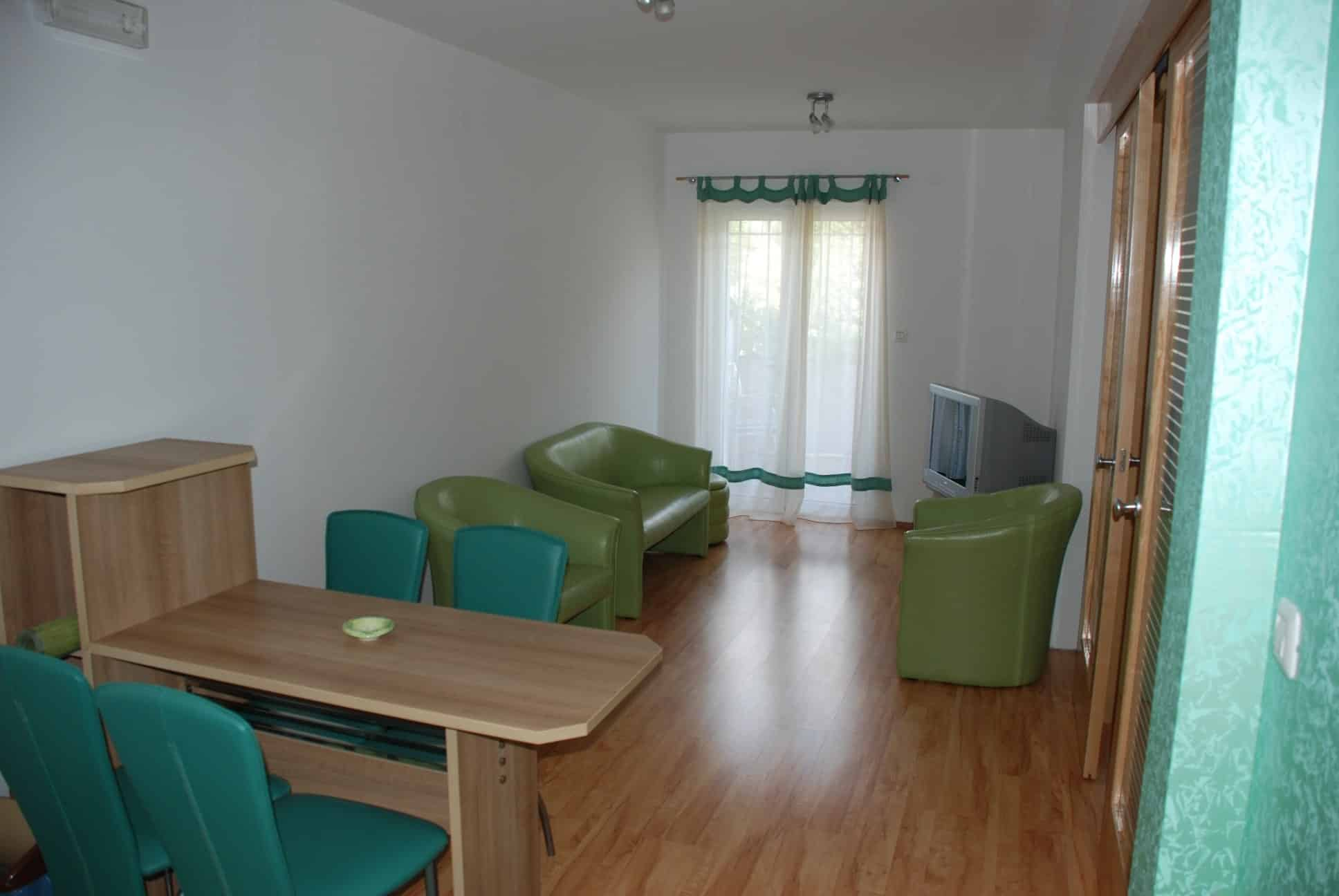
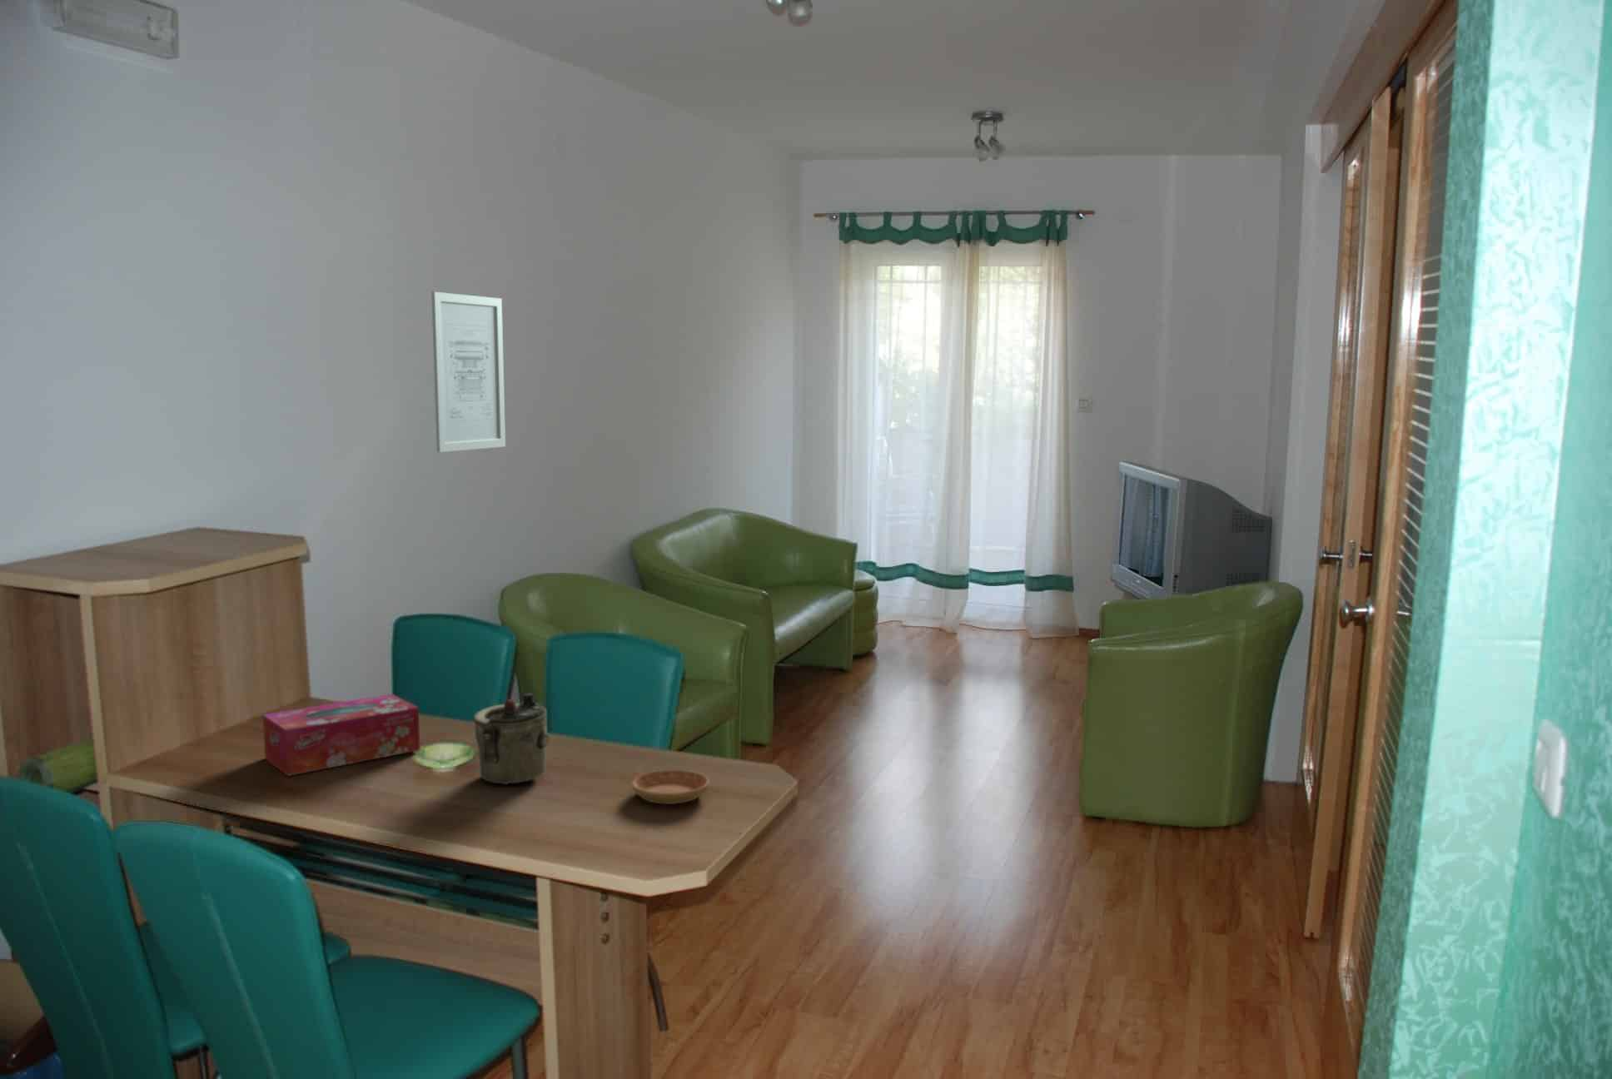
+ saucer [631,770,710,806]
+ tissue box [262,692,420,777]
+ wall art [431,291,507,453]
+ teapot [473,692,550,785]
